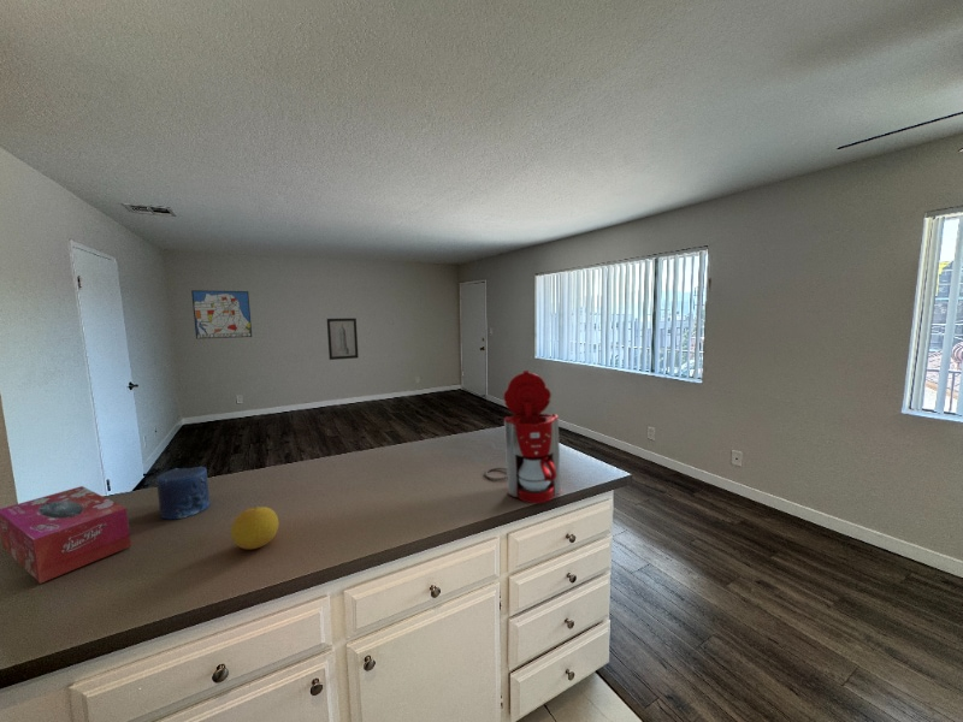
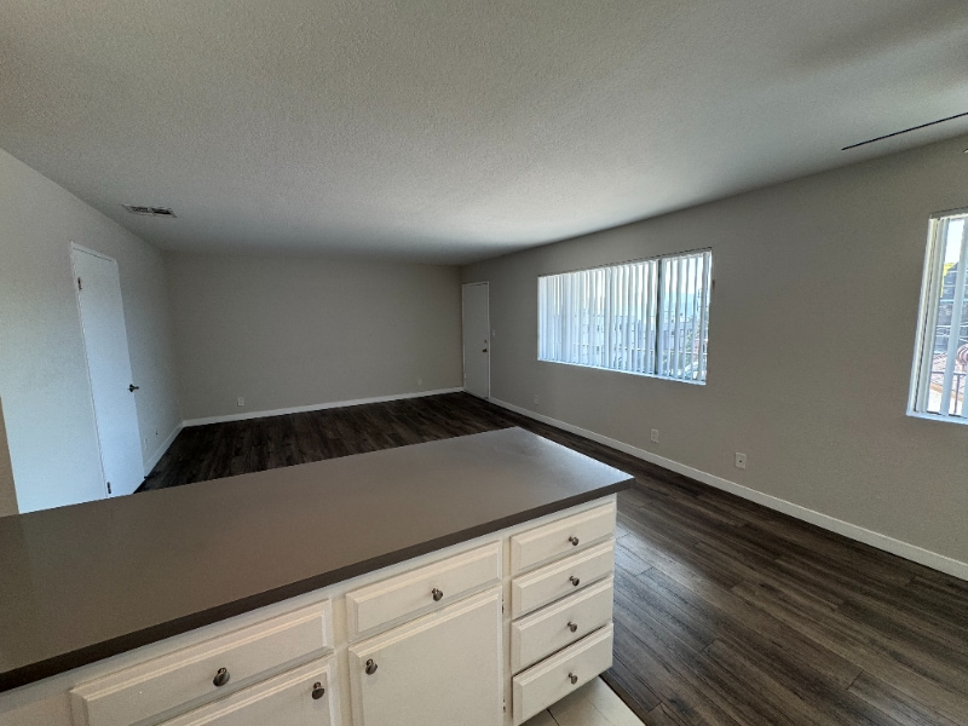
- fruit [230,504,279,550]
- tissue box [0,485,132,585]
- candle [155,466,211,520]
- wall art [326,316,360,361]
- wall art [190,289,253,339]
- coffee maker [484,369,562,504]
